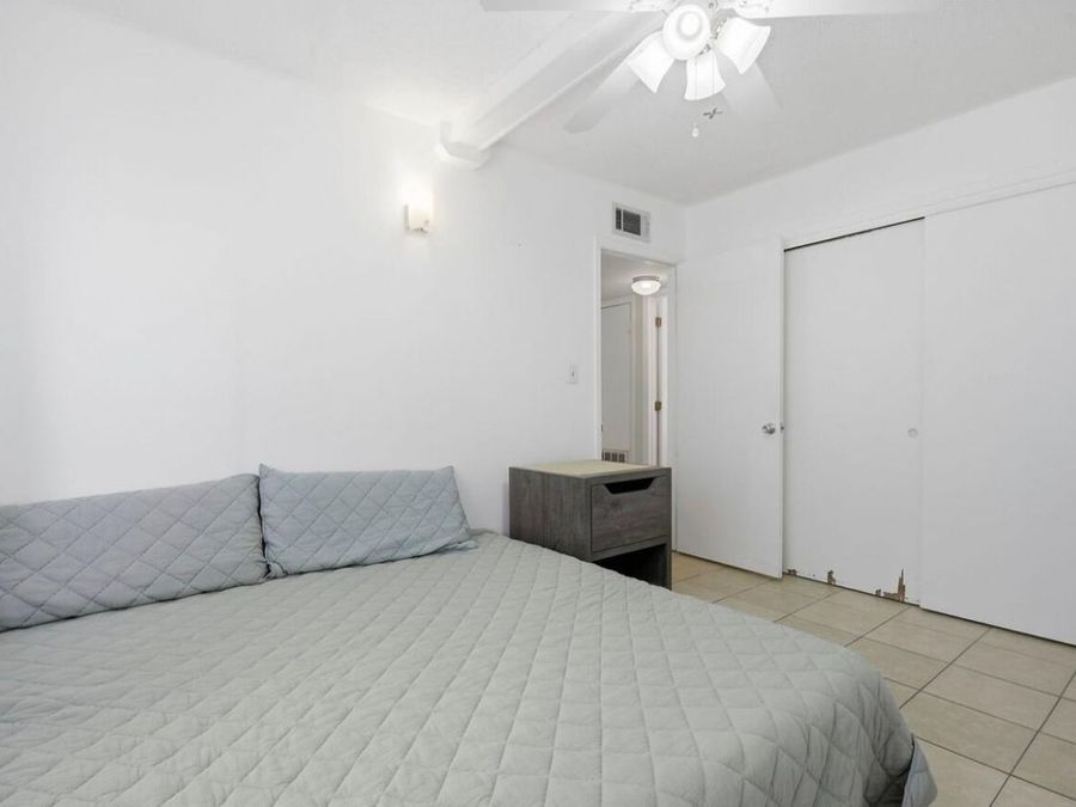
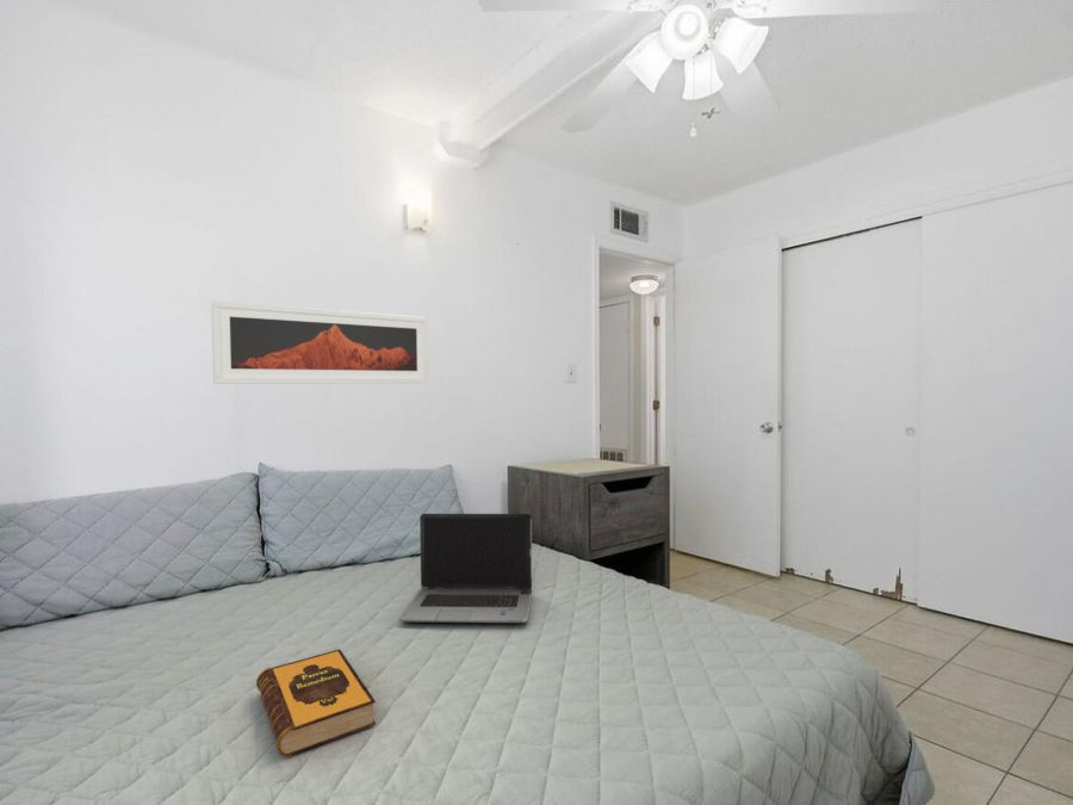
+ hardback book [255,648,377,758]
+ laptop computer [399,513,533,624]
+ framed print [210,299,430,385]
